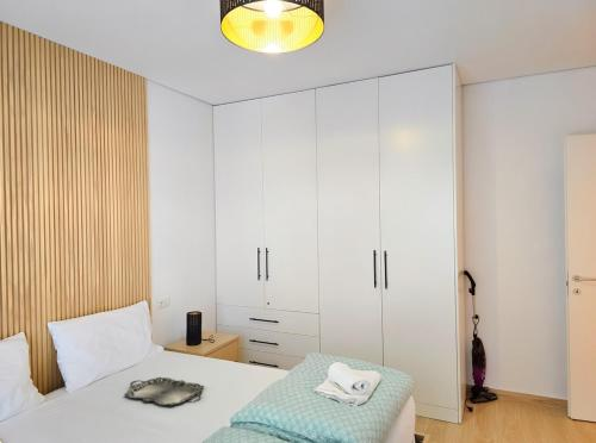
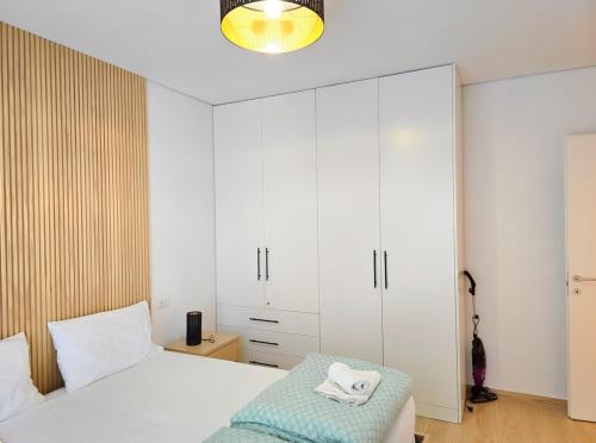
- serving tray [123,376,205,406]
